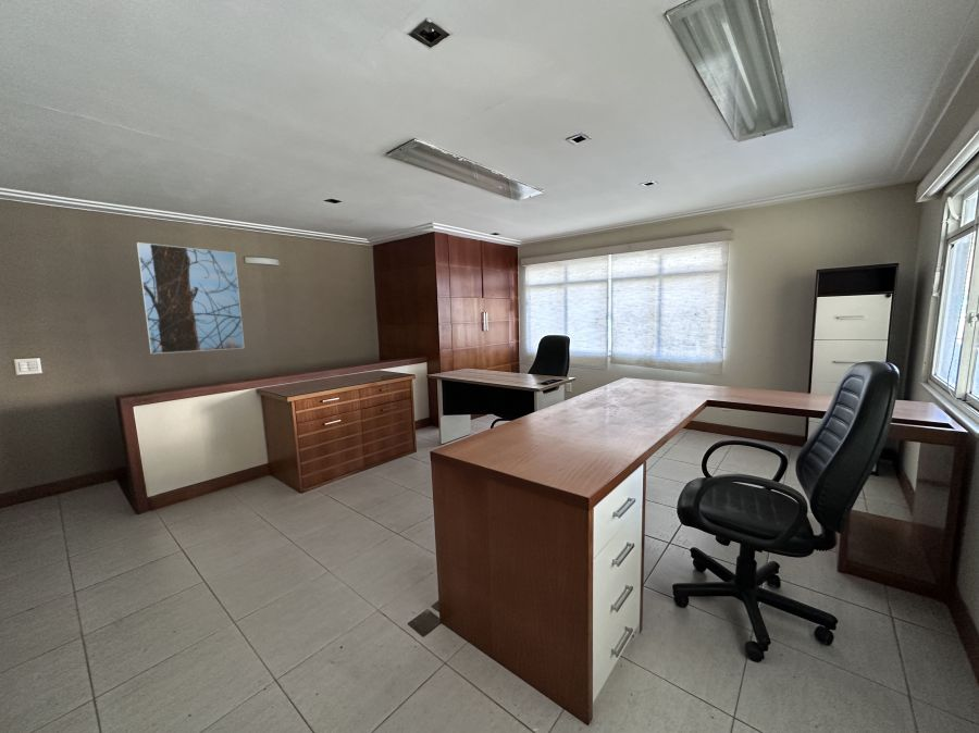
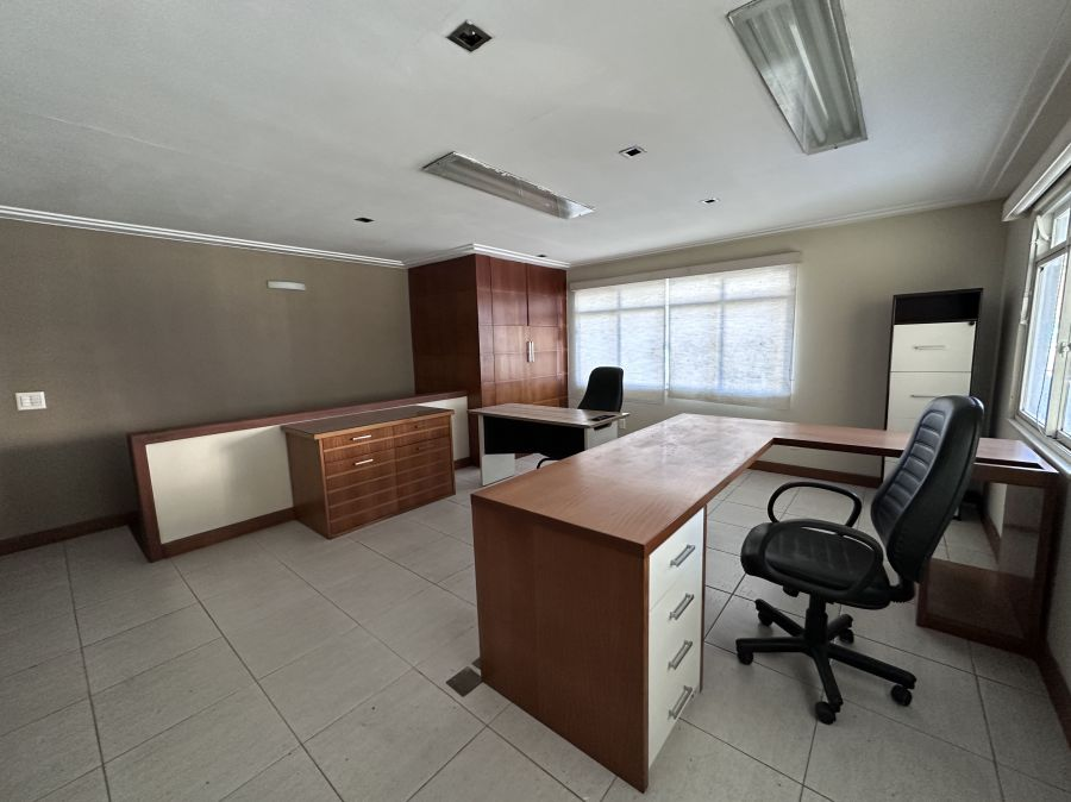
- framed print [136,241,246,355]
